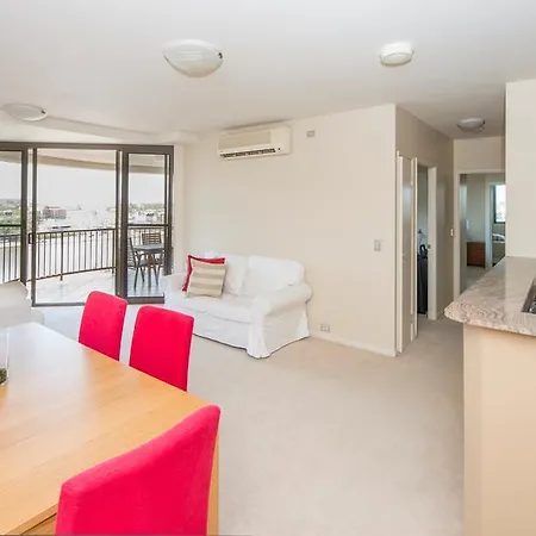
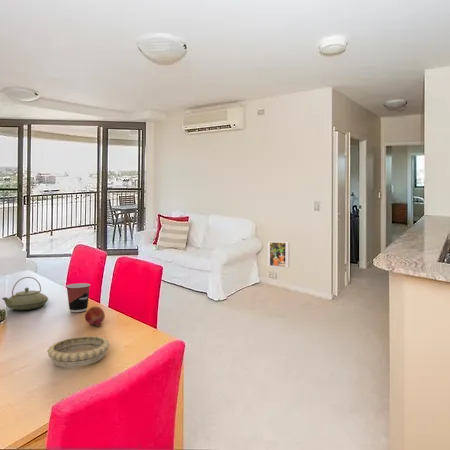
+ teapot [1,276,49,311]
+ cup [65,282,91,313]
+ decorative bowl [46,335,110,369]
+ fruit [84,305,106,328]
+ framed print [266,241,290,268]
